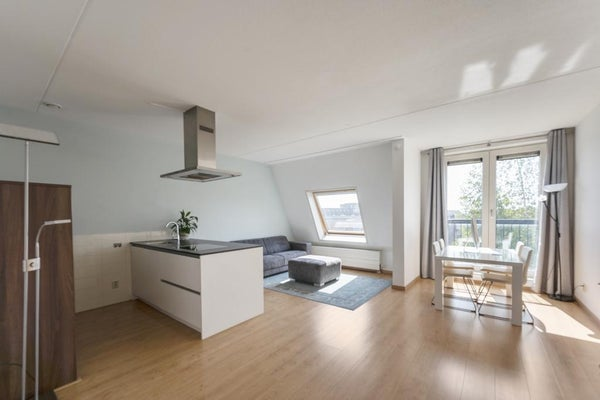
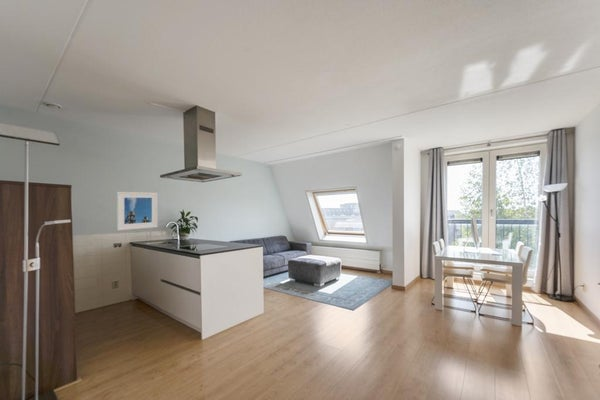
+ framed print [116,191,158,231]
